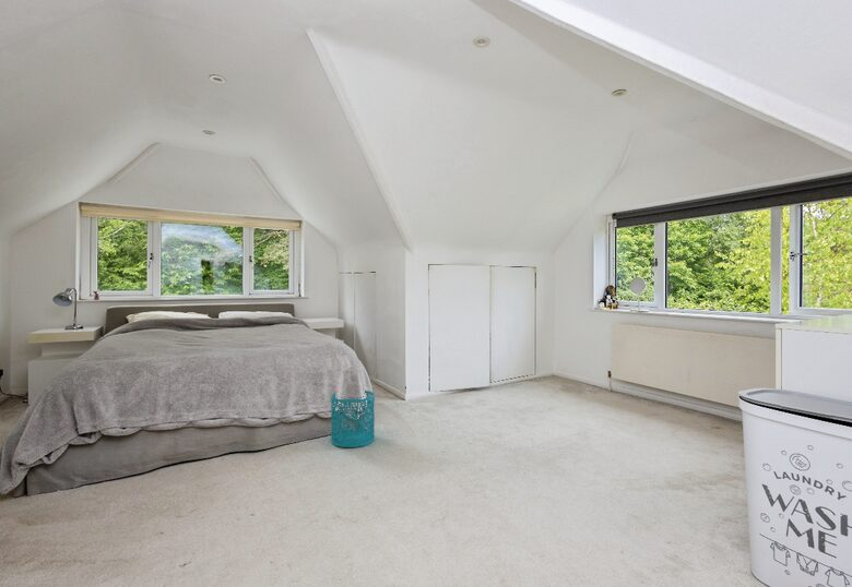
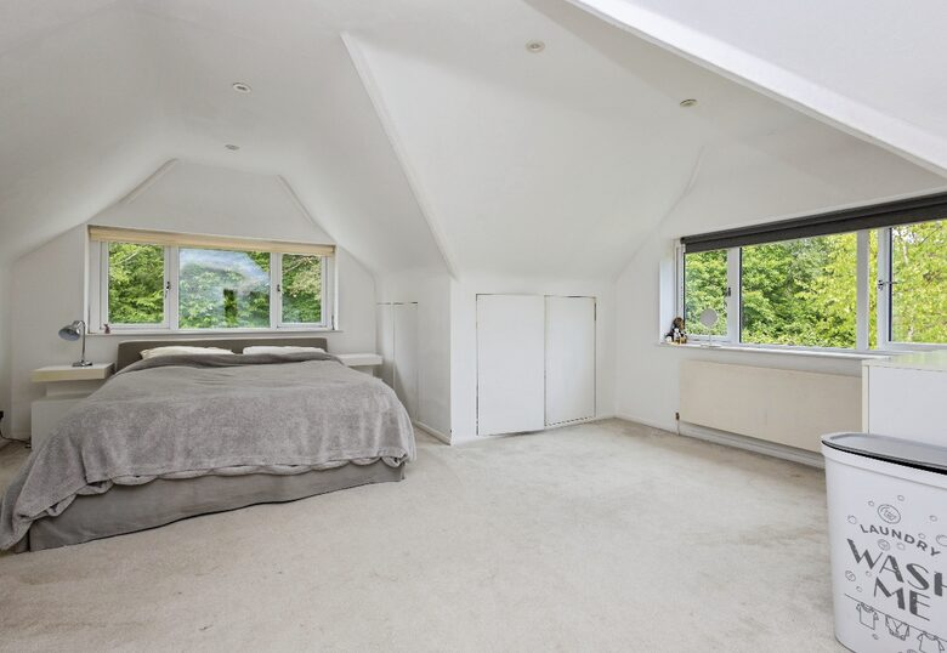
- wastebasket [330,390,376,448]
